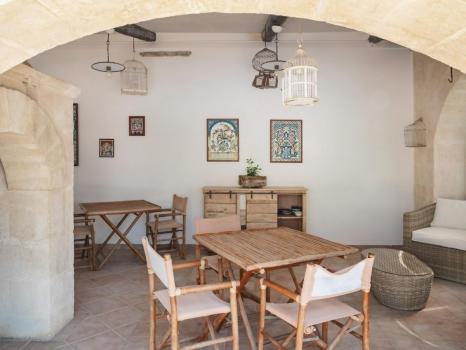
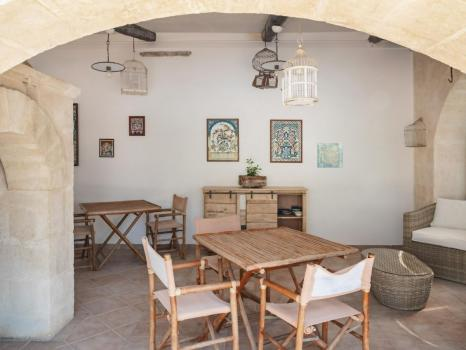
+ wall art [316,142,344,169]
